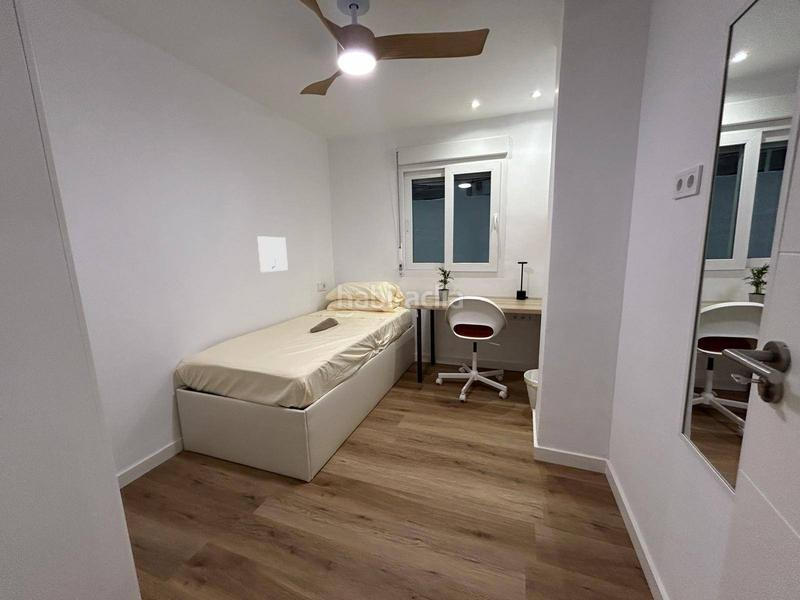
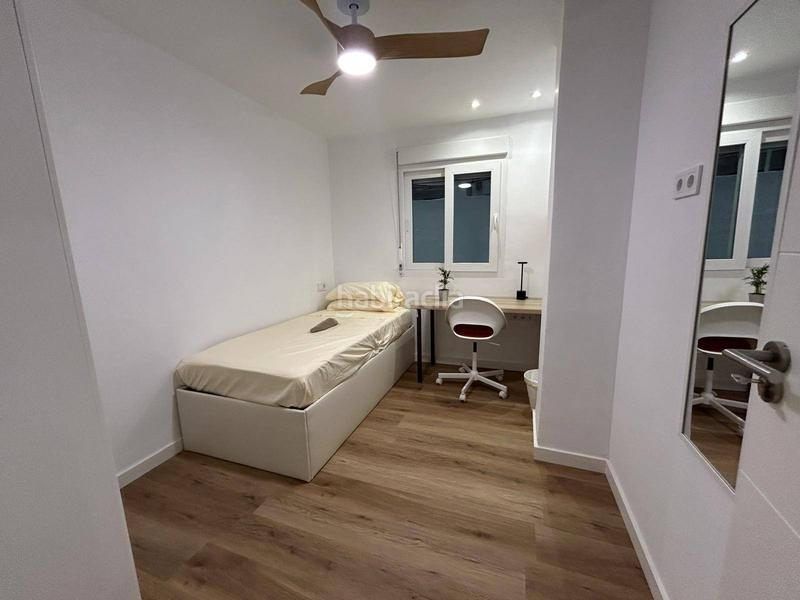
- wall art [257,235,289,273]
